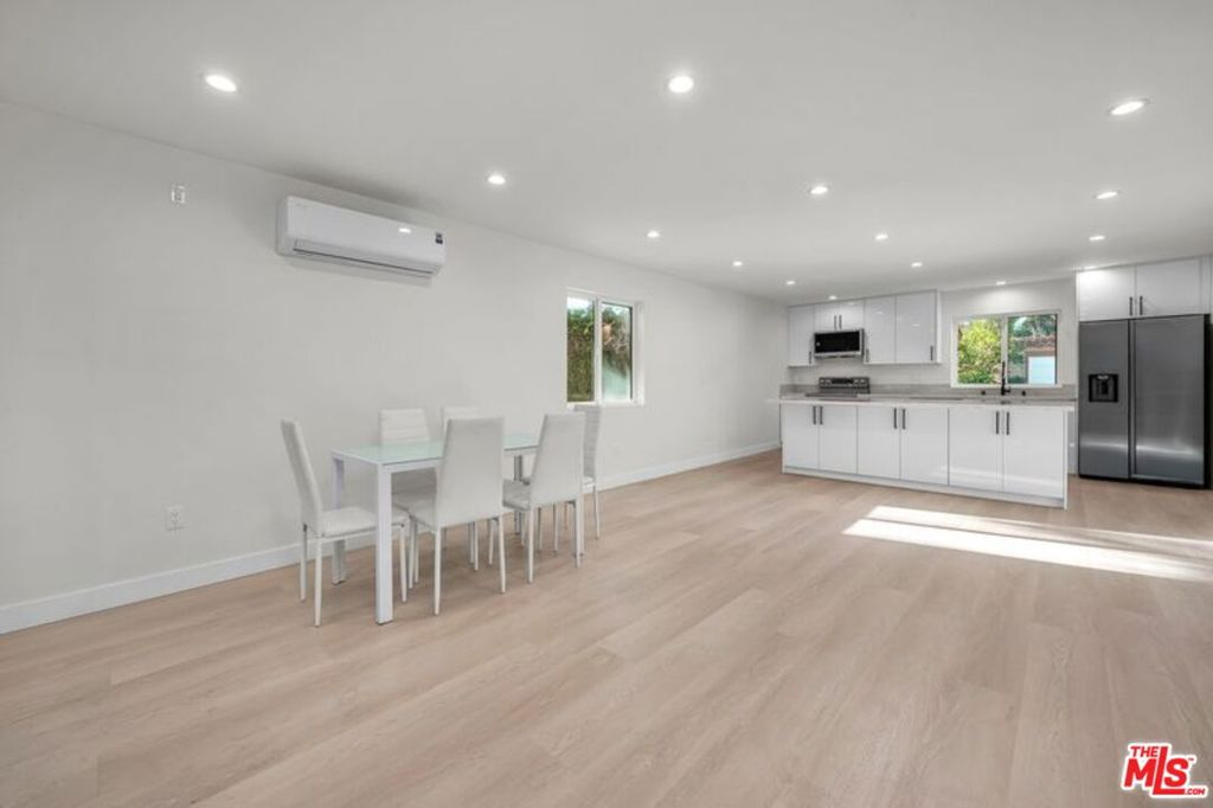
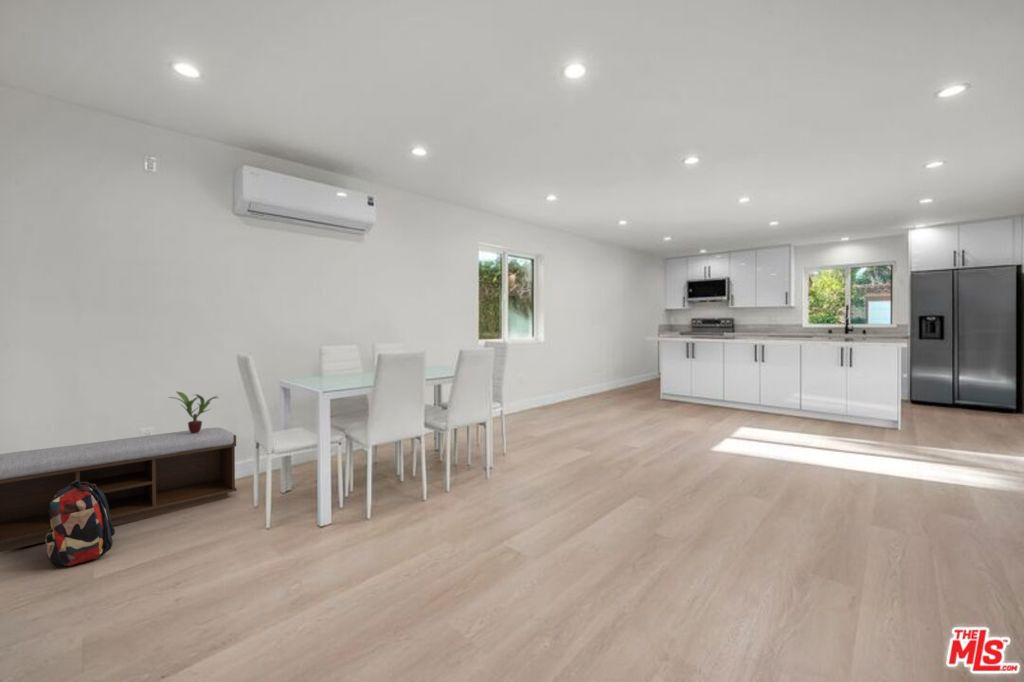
+ bench [0,426,237,553]
+ potted plant [167,391,220,434]
+ backpack [45,480,116,568]
